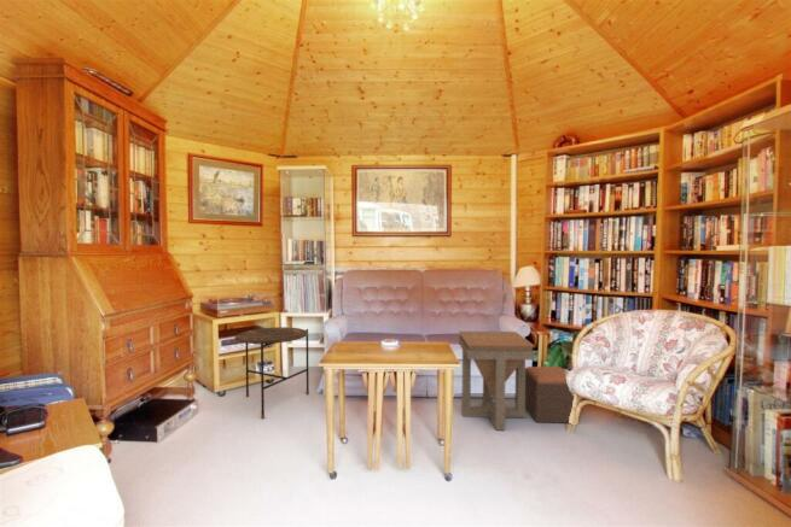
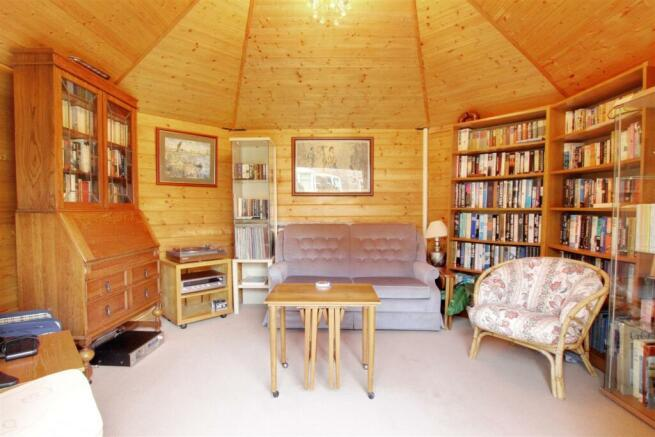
- footstool [525,365,575,424]
- side table [458,330,536,432]
- side table [233,326,310,420]
